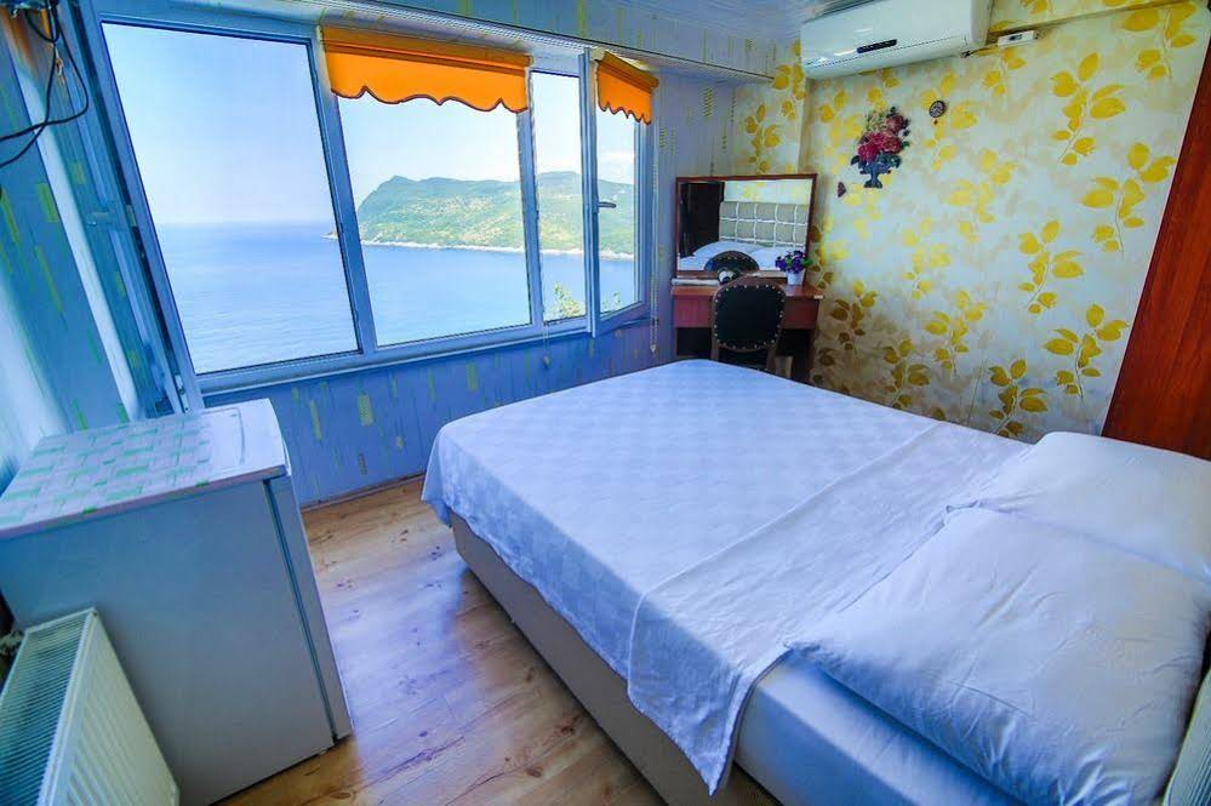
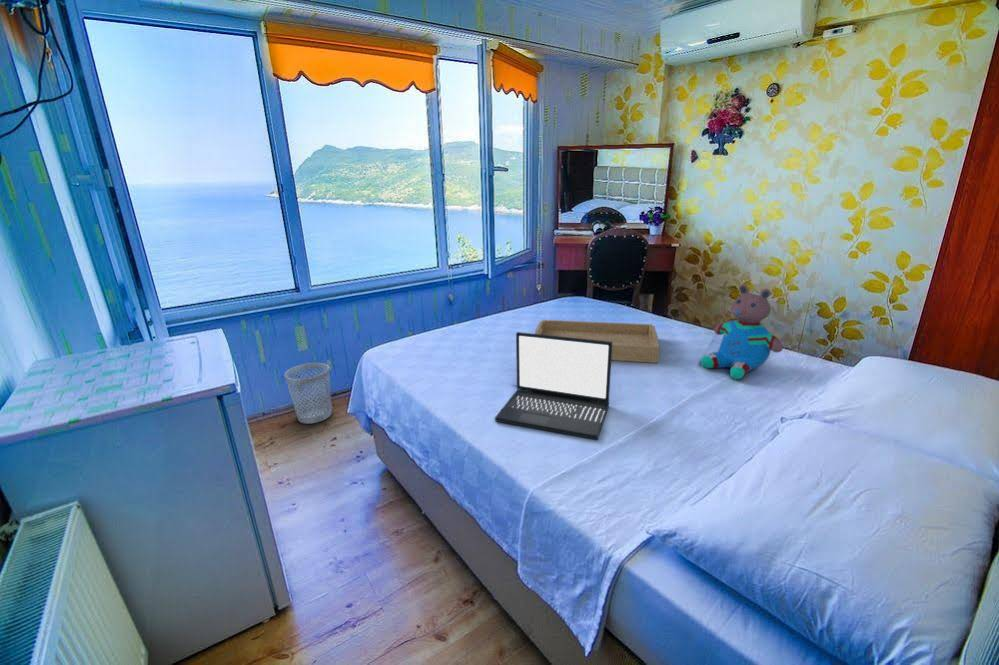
+ laptop [494,331,612,441]
+ wastebasket [284,362,333,425]
+ serving tray [534,319,660,364]
+ teddy bear [700,283,784,380]
